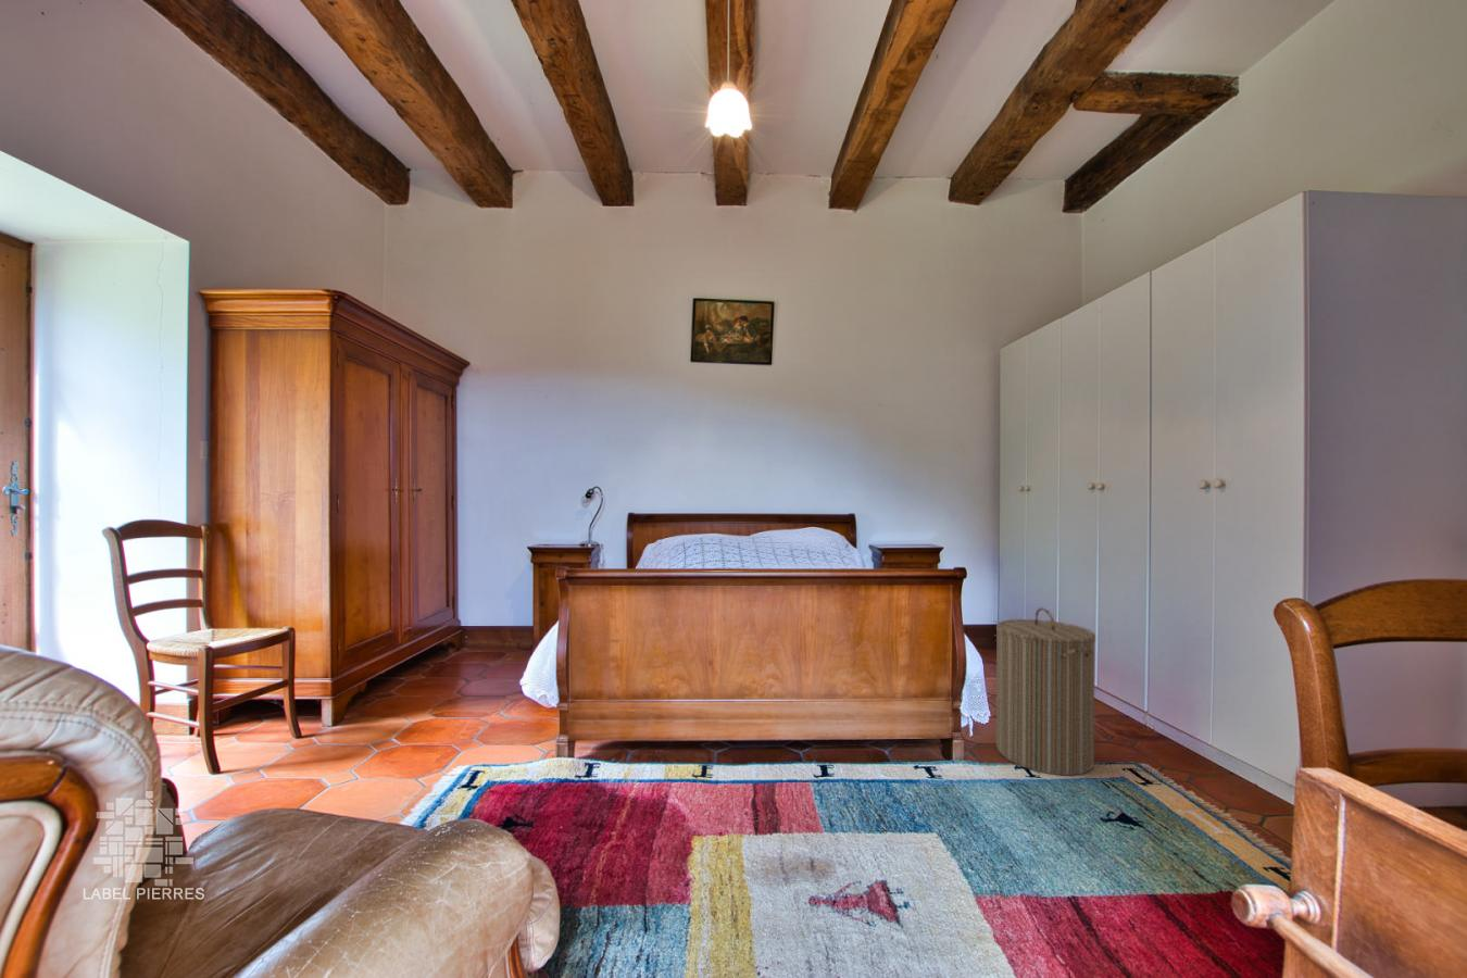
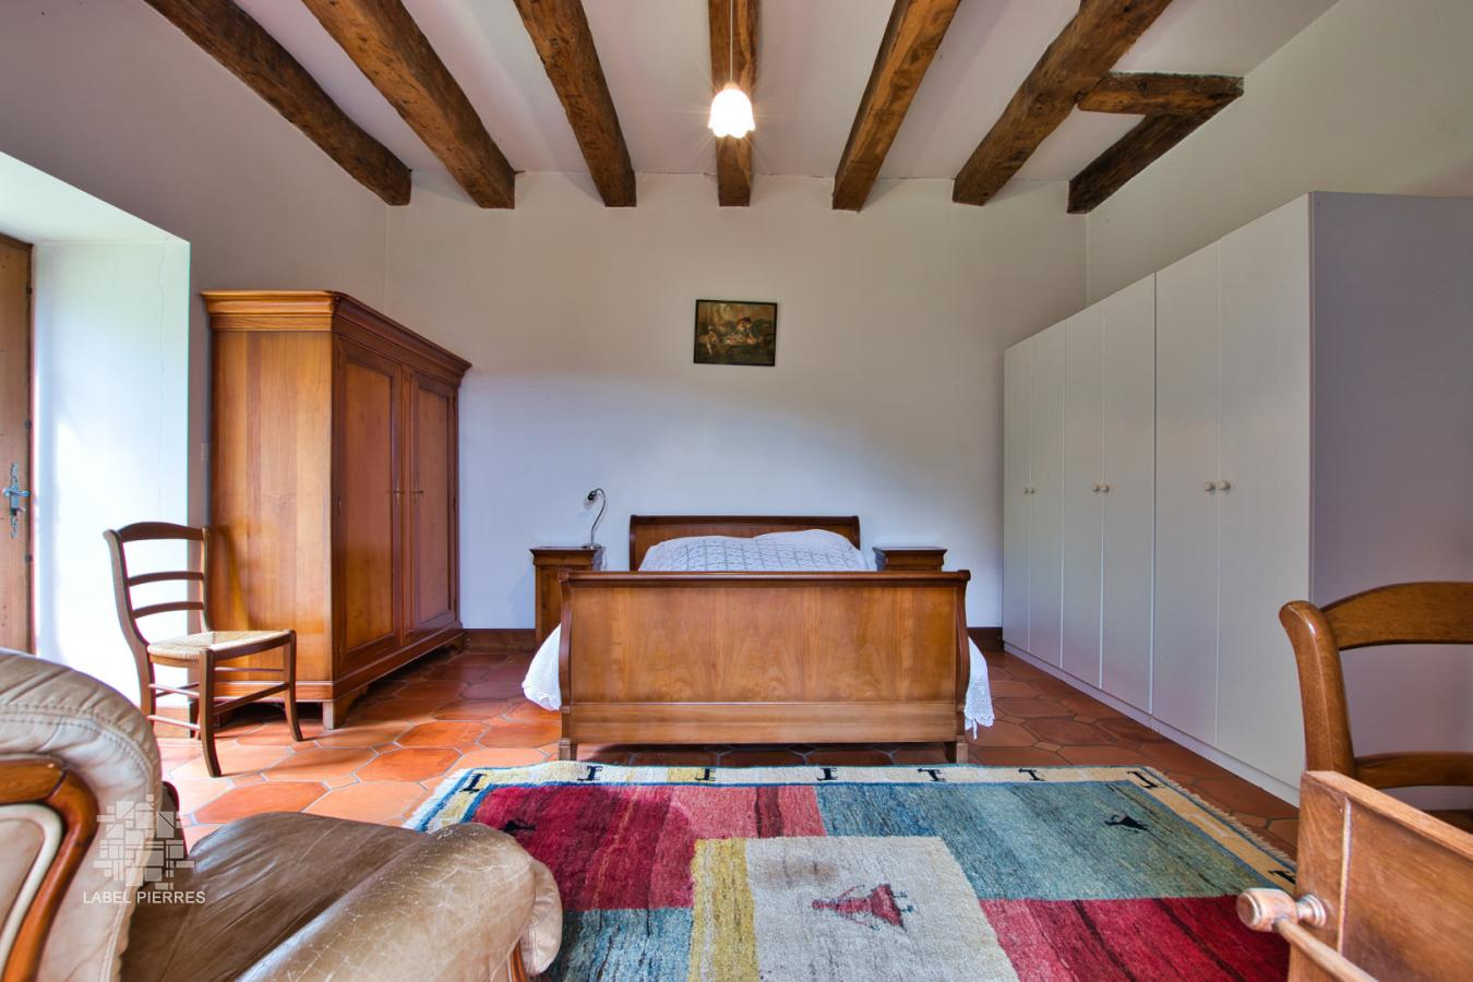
- laundry hamper [995,607,1097,776]
